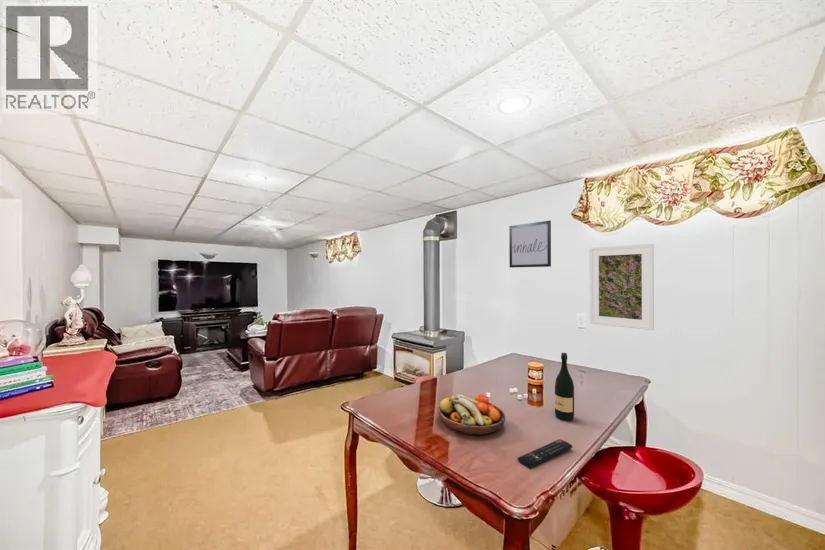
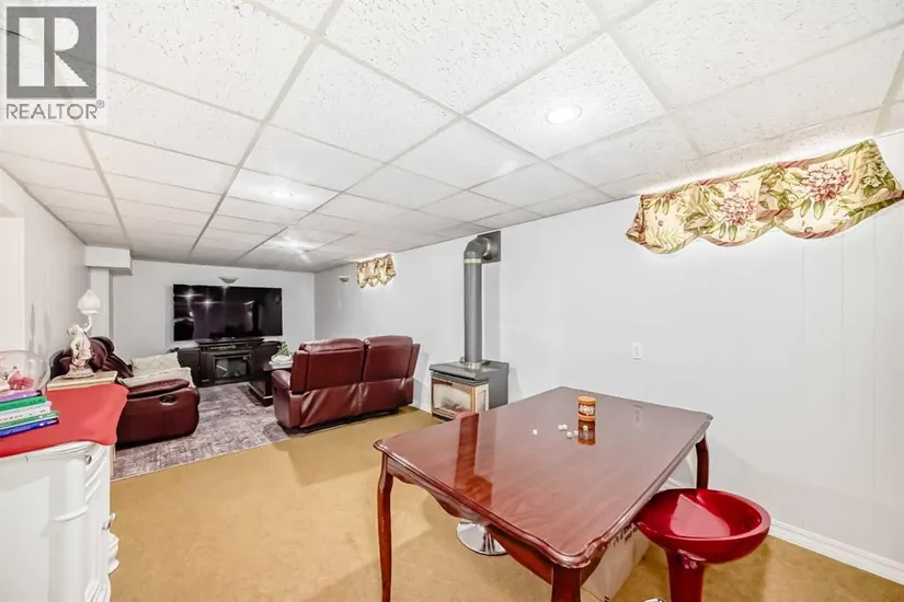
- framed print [588,243,655,331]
- wall art [508,220,552,269]
- wine bottle [554,352,575,422]
- remote control [517,438,573,469]
- fruit bowl [438,393,506,436]
